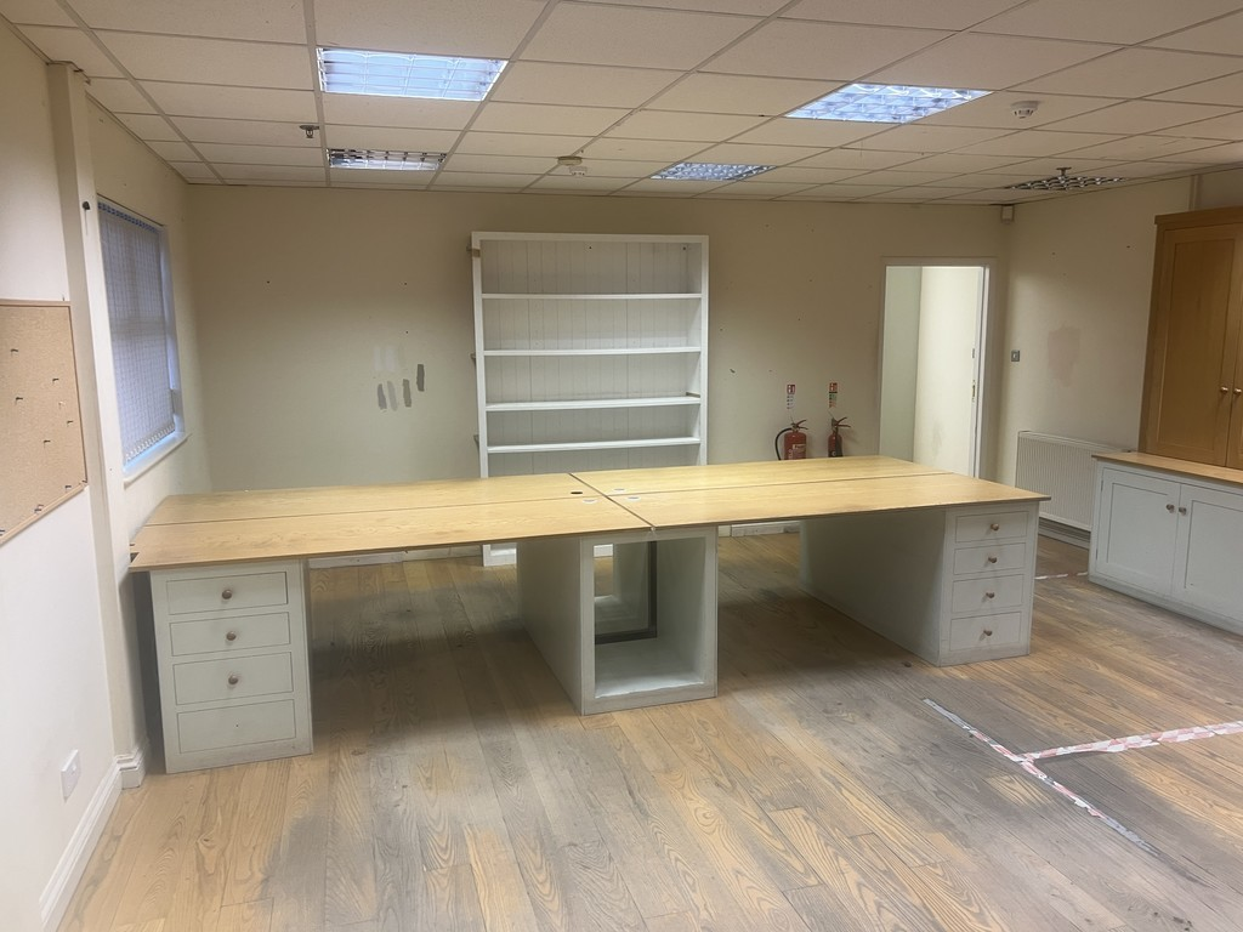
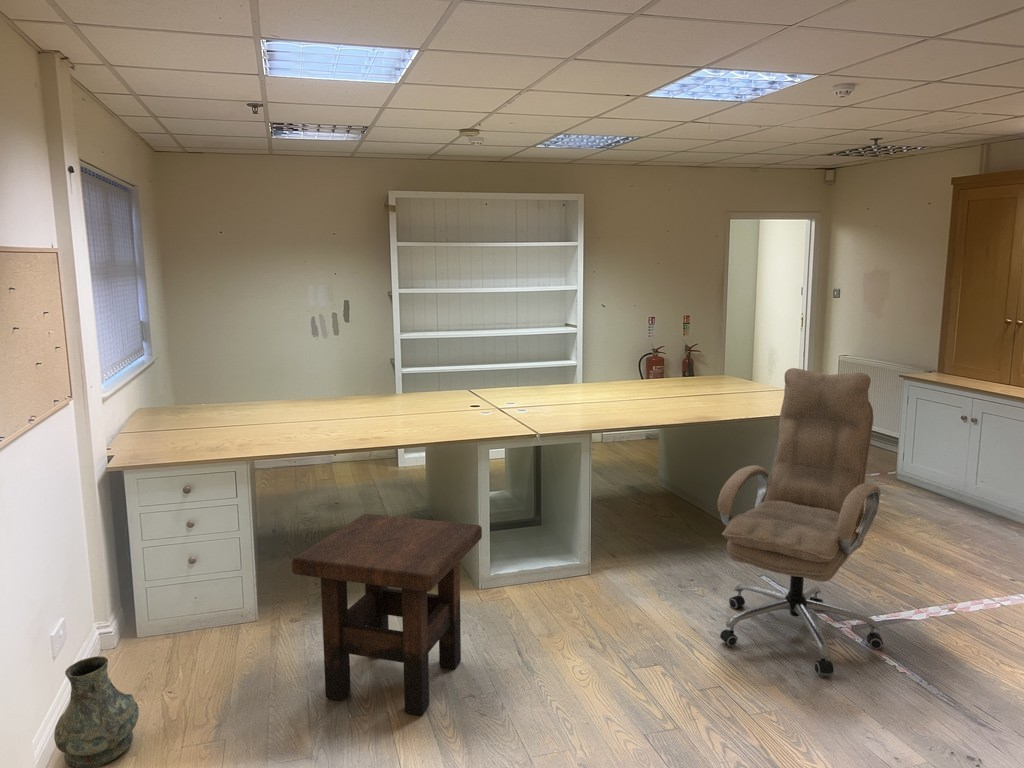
+ vase [53,655,140,768]
+ office chair [717,367,884,676]
+ side table [291,513,483,716]
